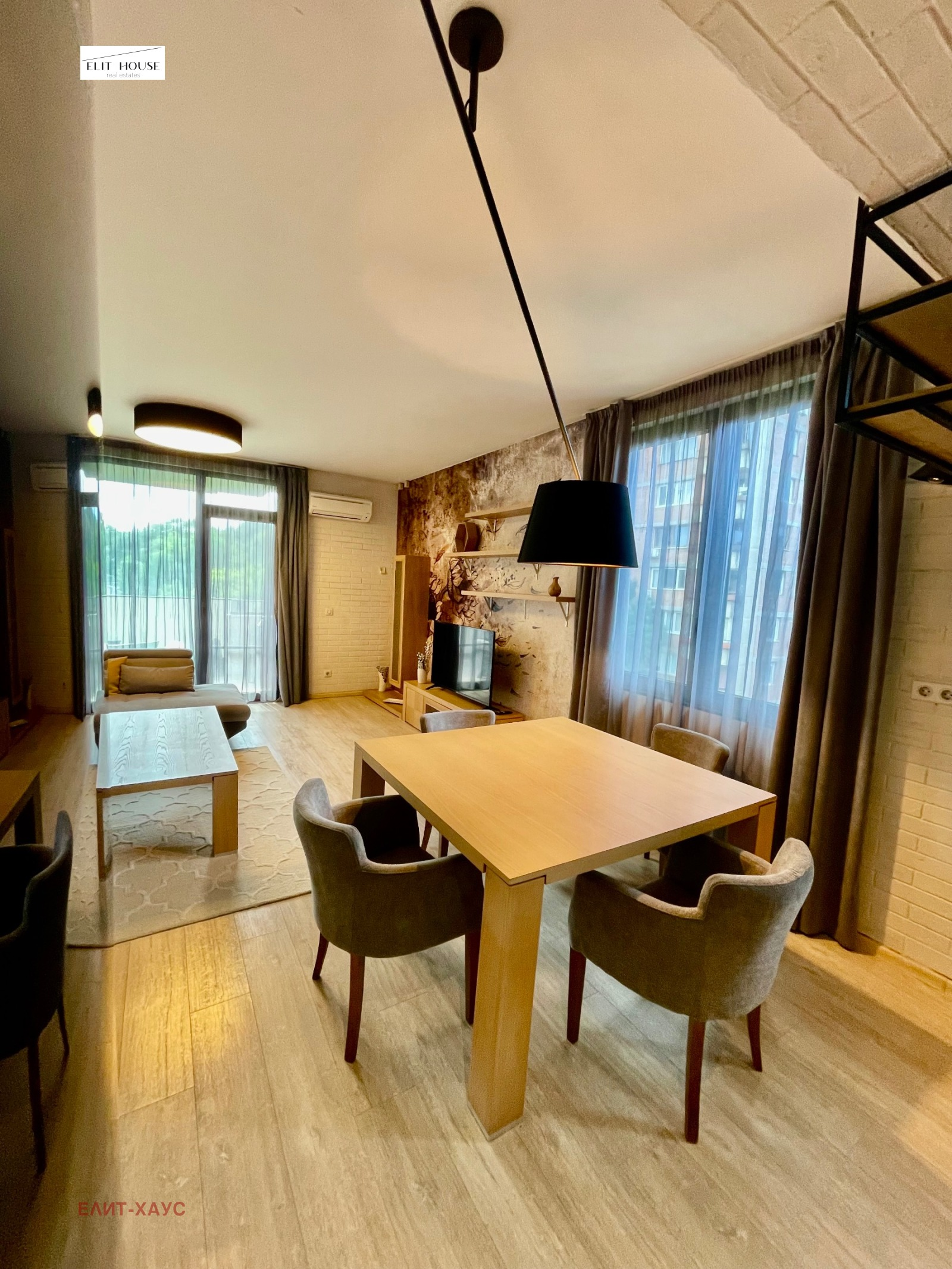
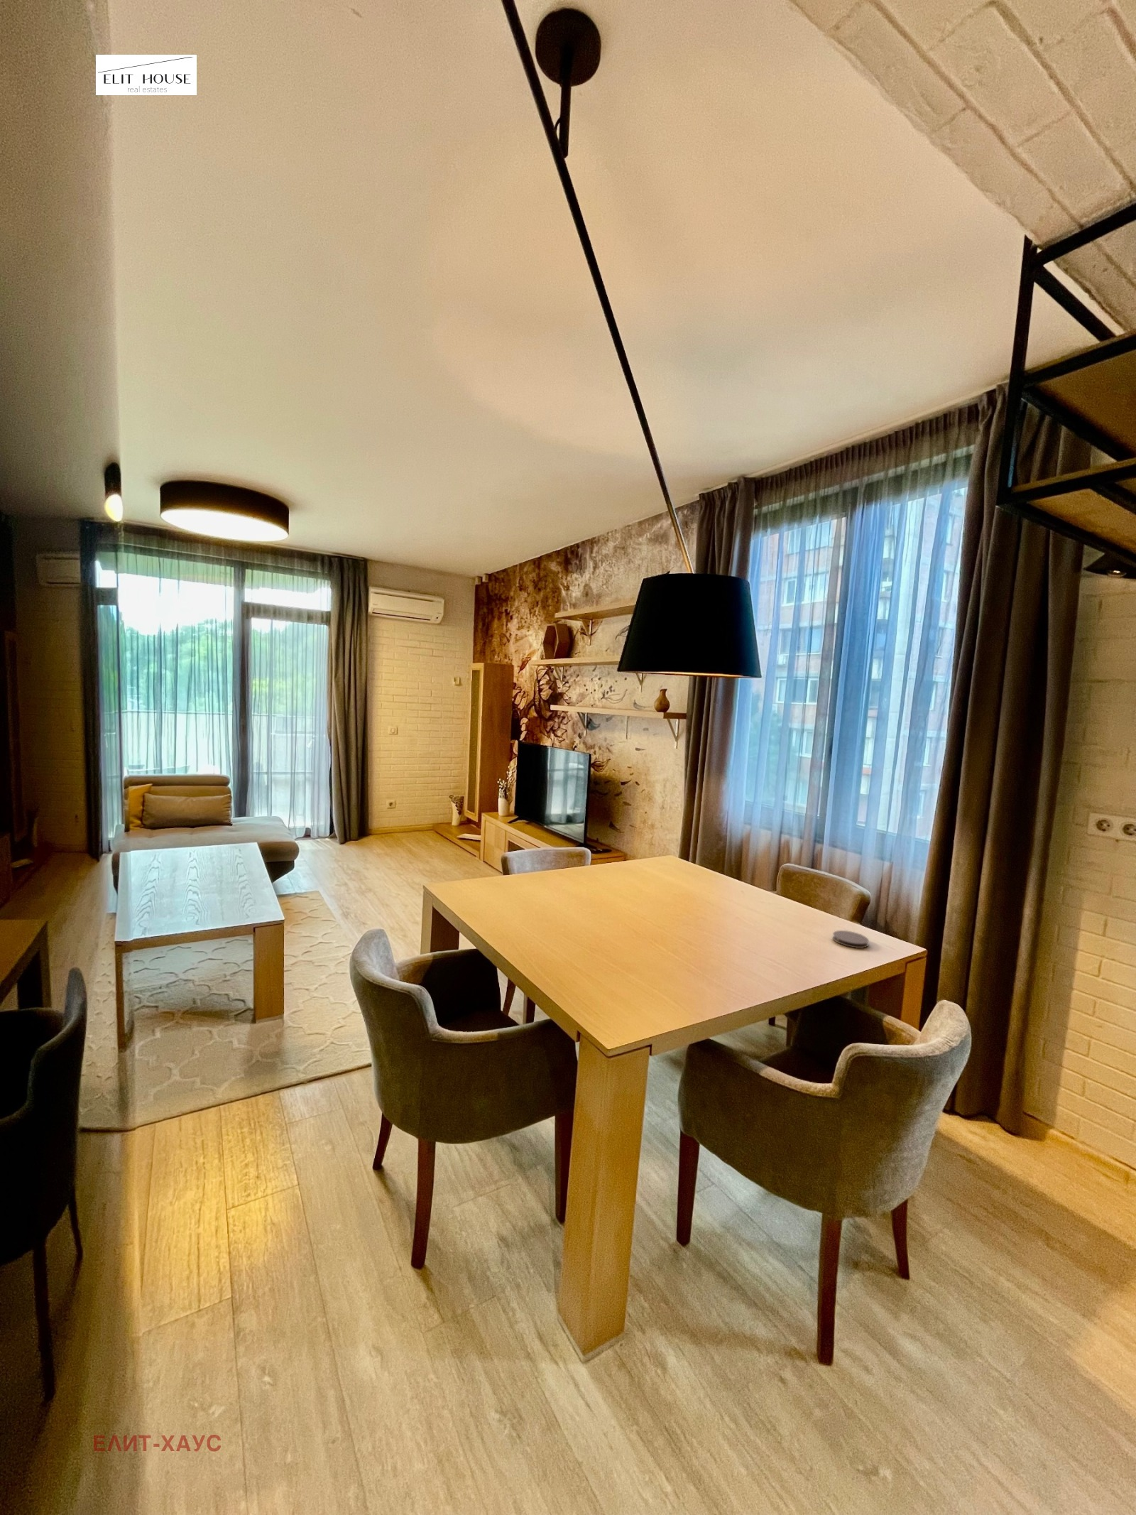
+ coaster [832,930,870,949]
